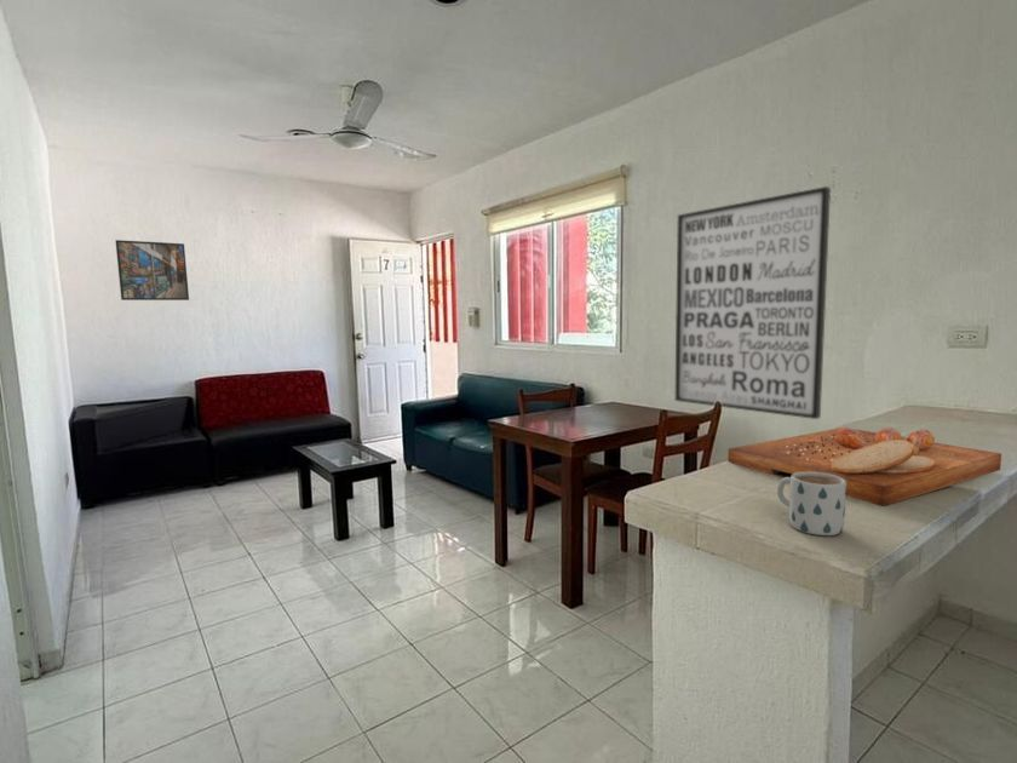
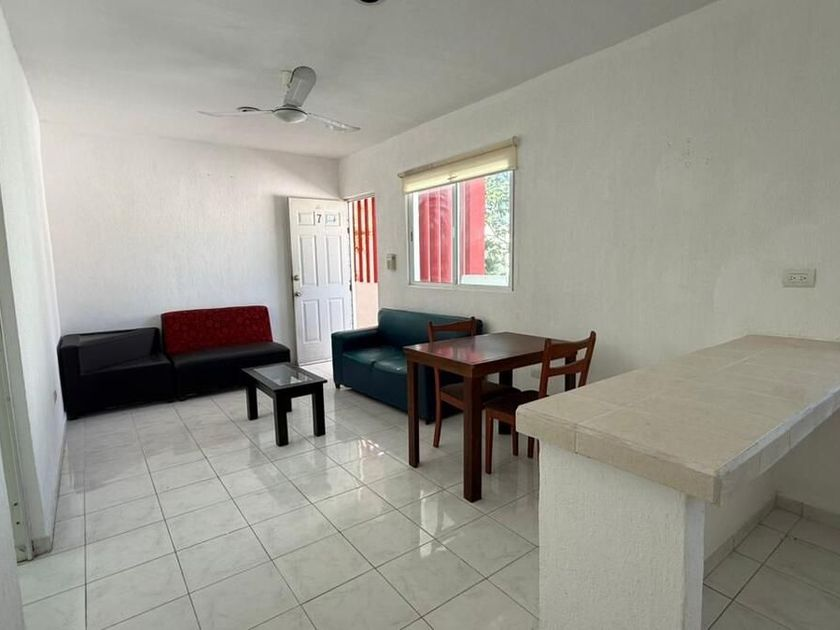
- wall art [674,185,832,420]
- cutting board [726,426,1002,507]
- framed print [114,239,190,302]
- mug [776,472,847,537]
